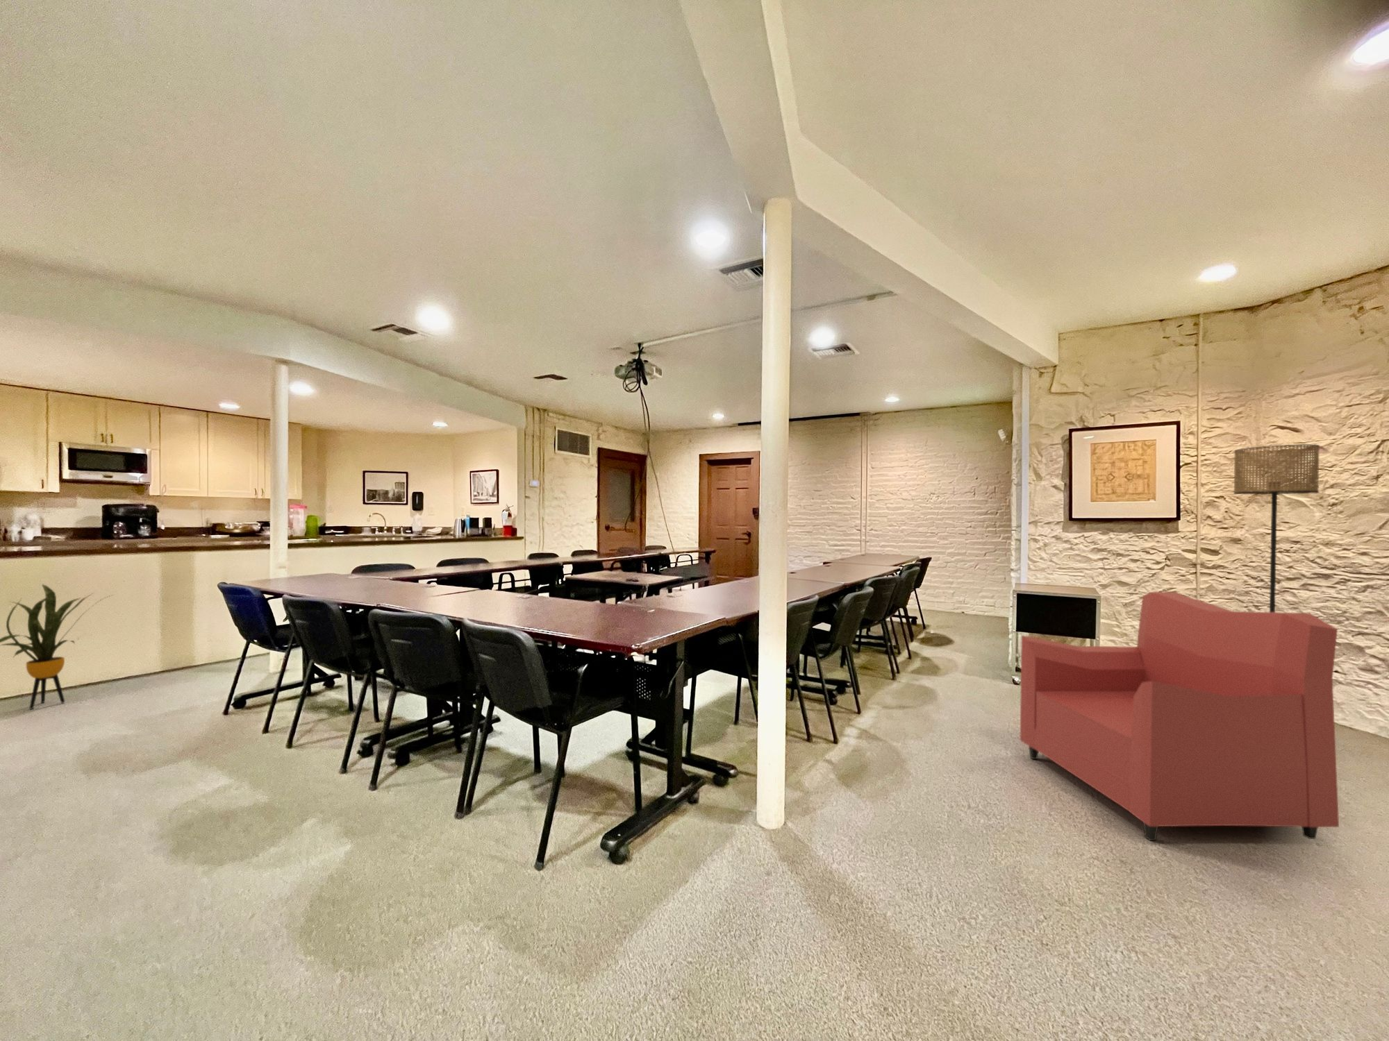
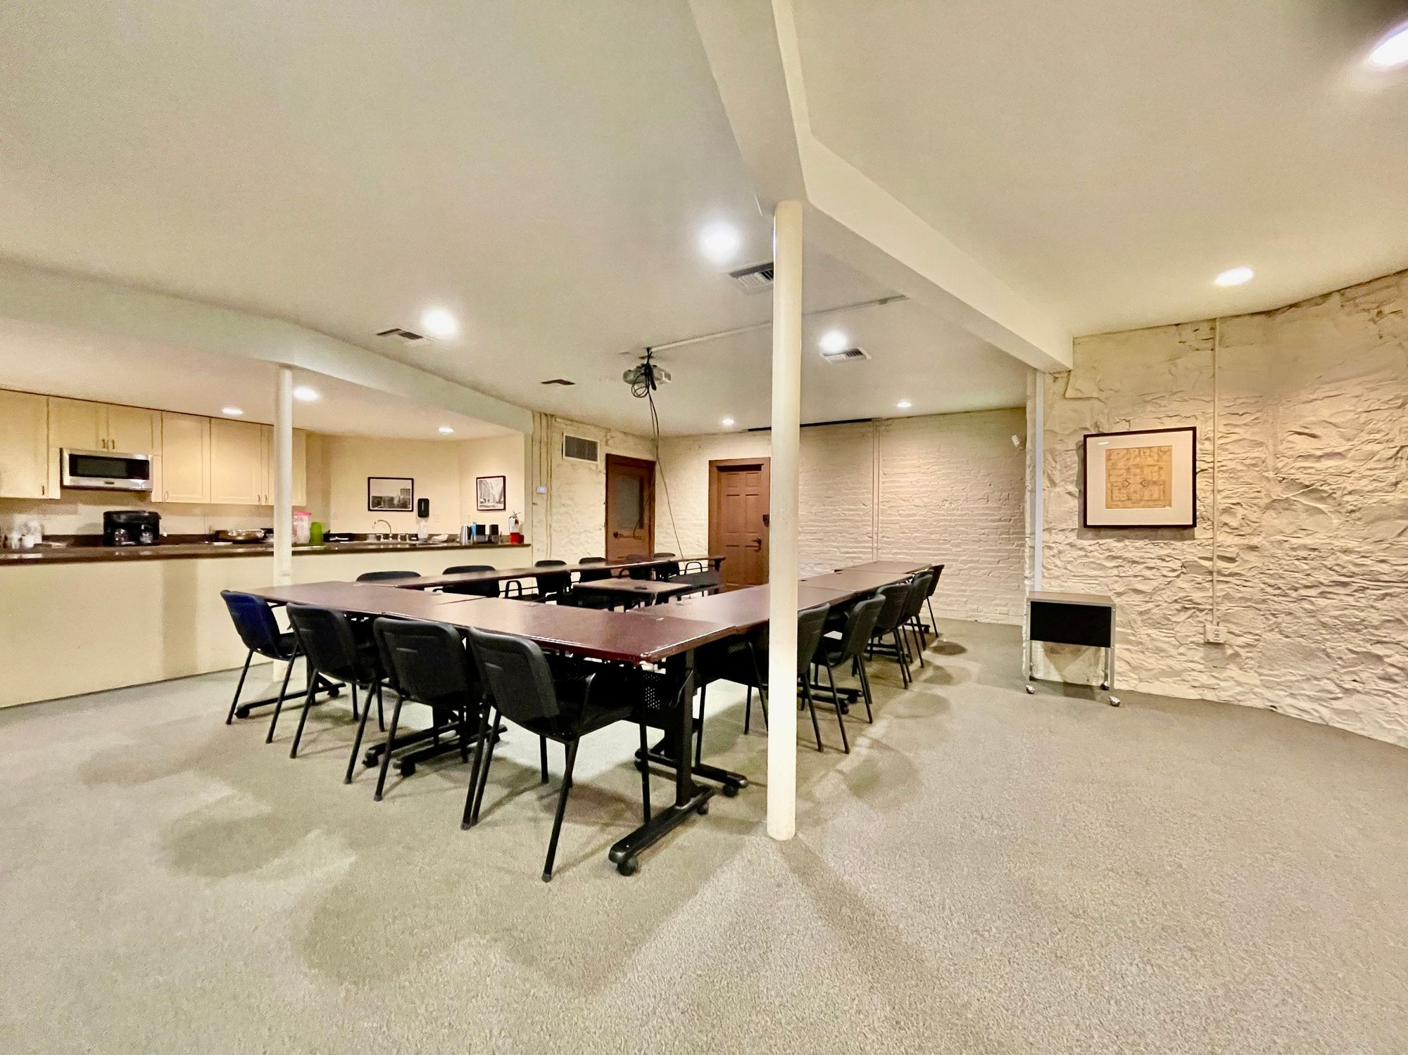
- armchair [1019,592,1340,841]
- house plant [0,584,115,710]
- floor lamp [1233,444,1320,612]
